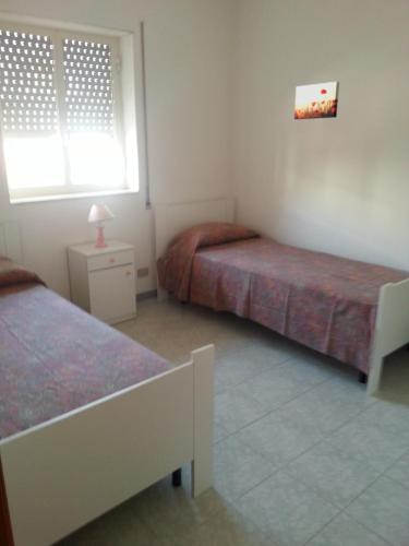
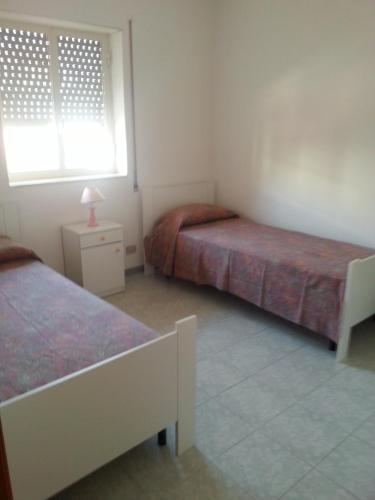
- wall art [293,81,340,120]
